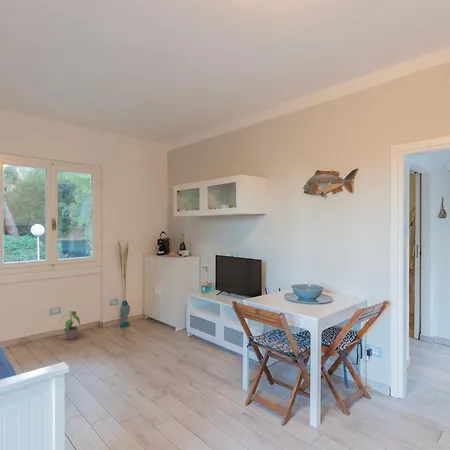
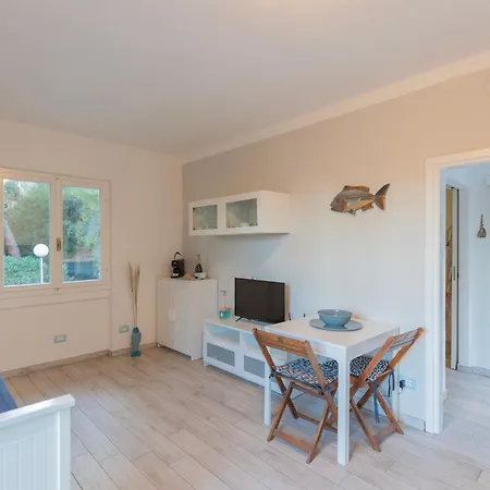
- potted plant [59,310,81,341]
